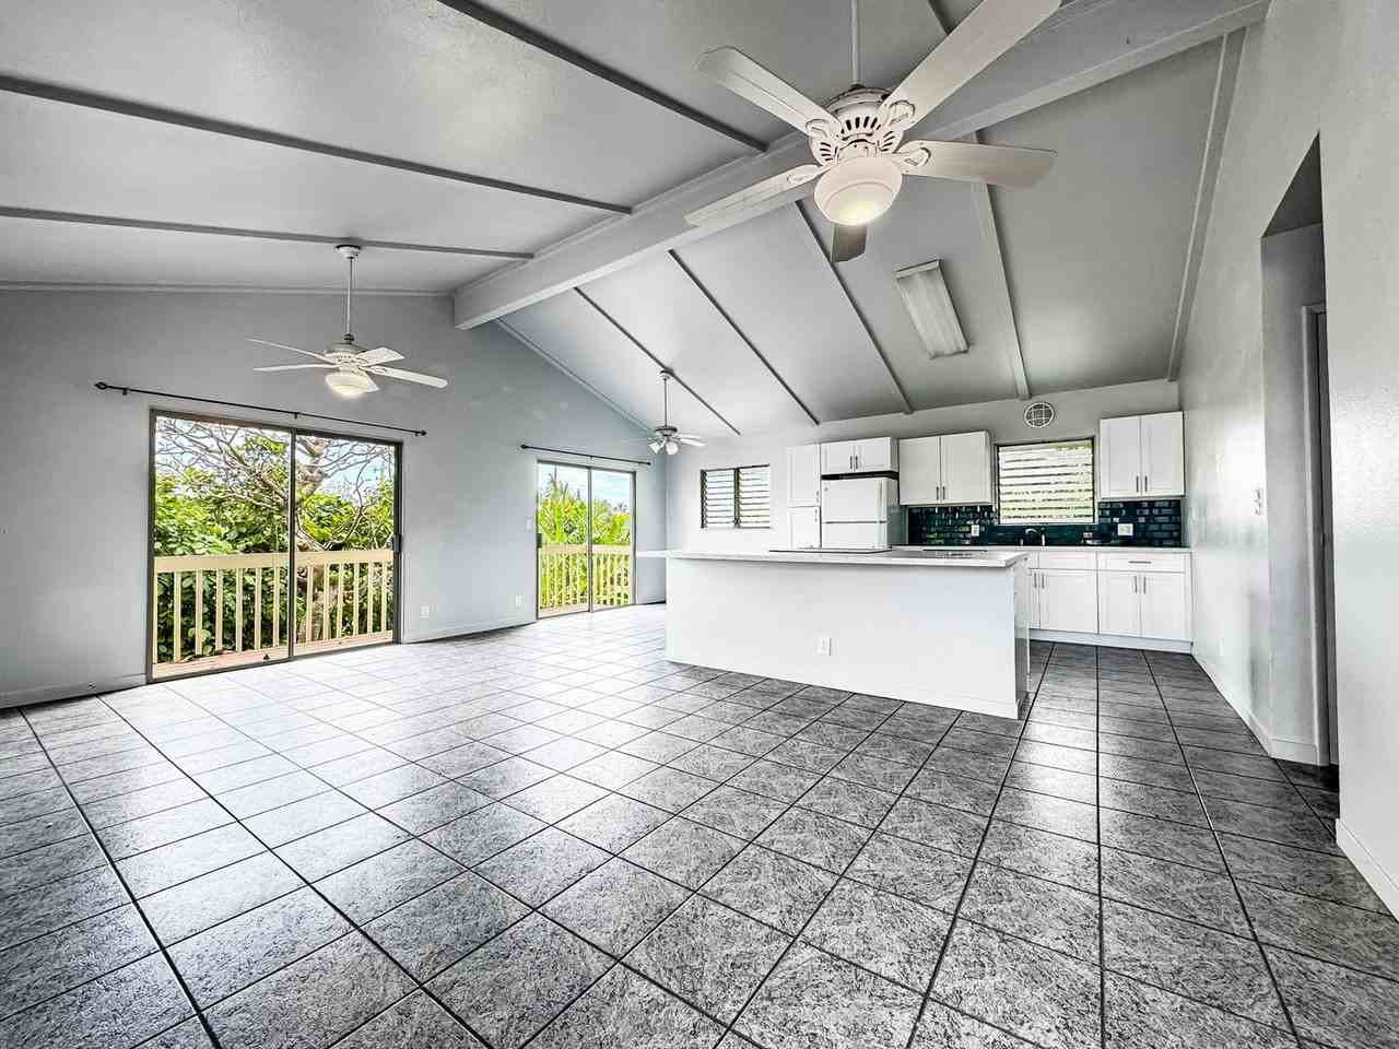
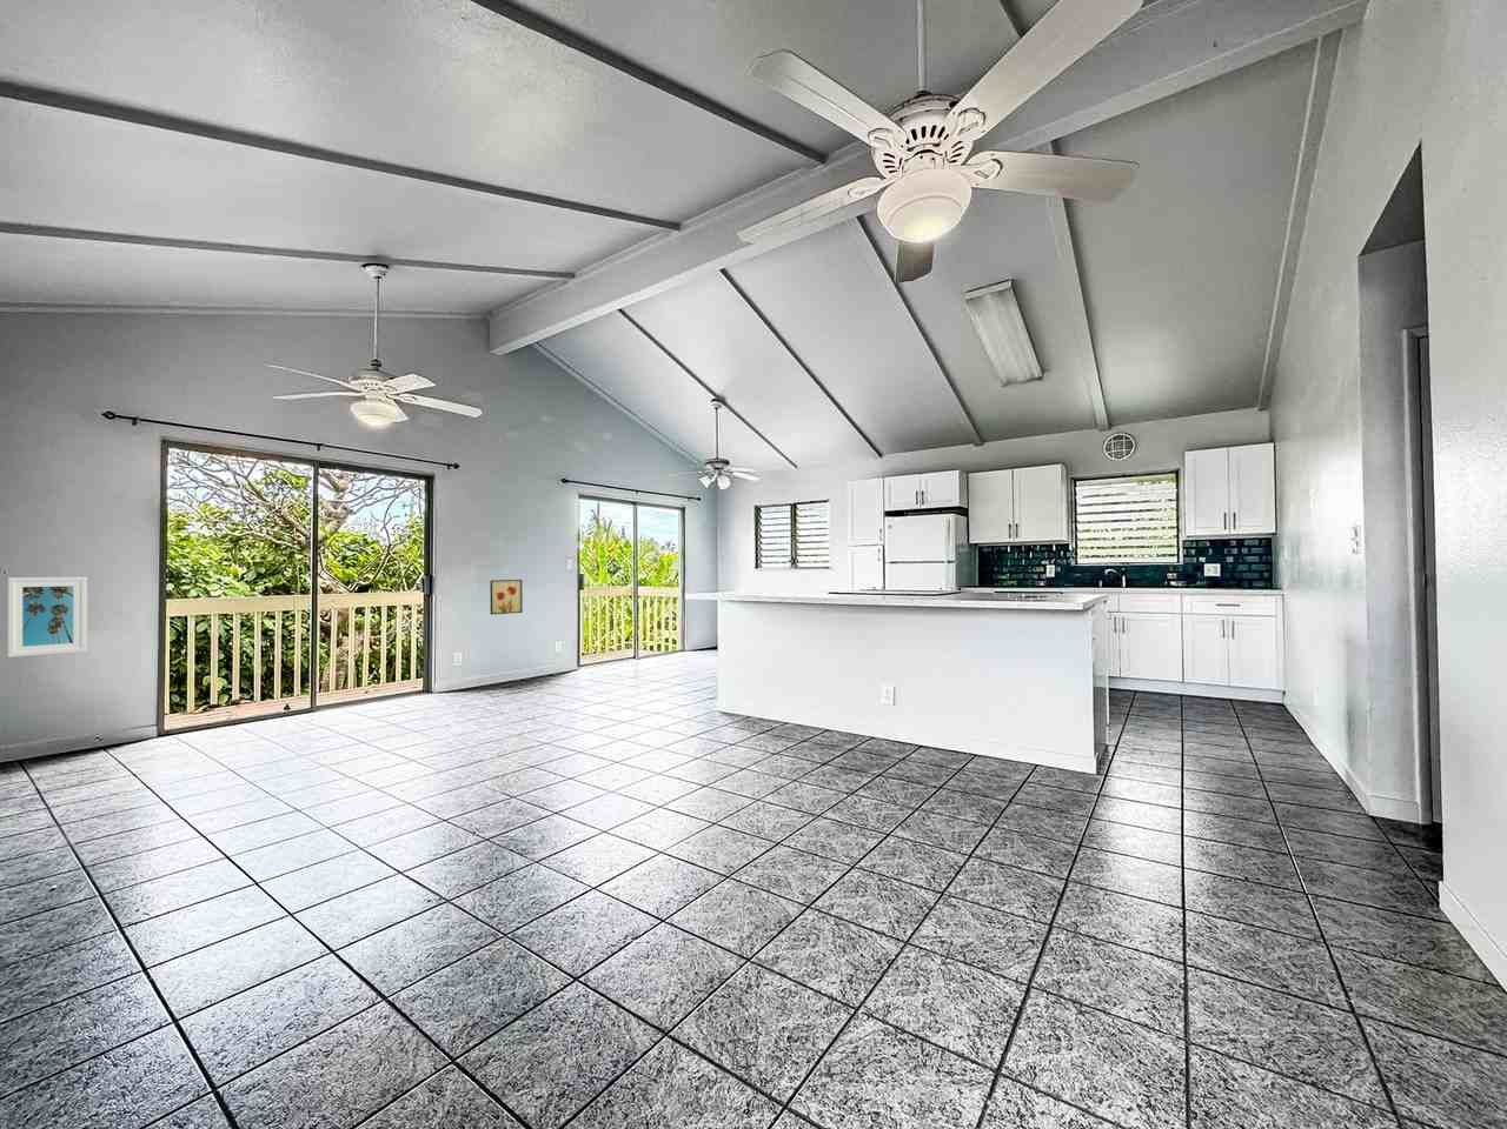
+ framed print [7,576,88,658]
+ wall art [489,579,524,617]
